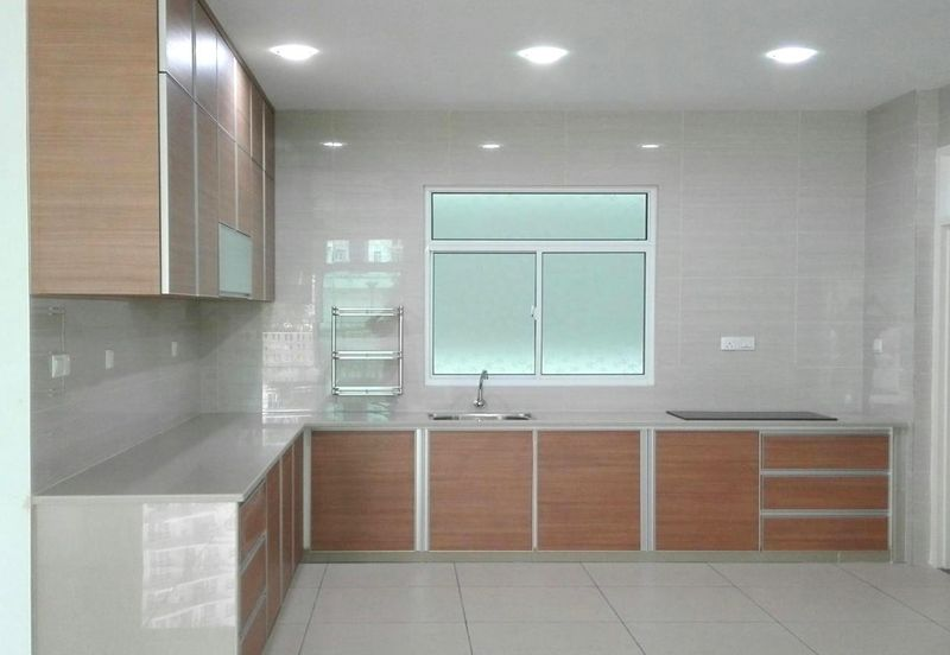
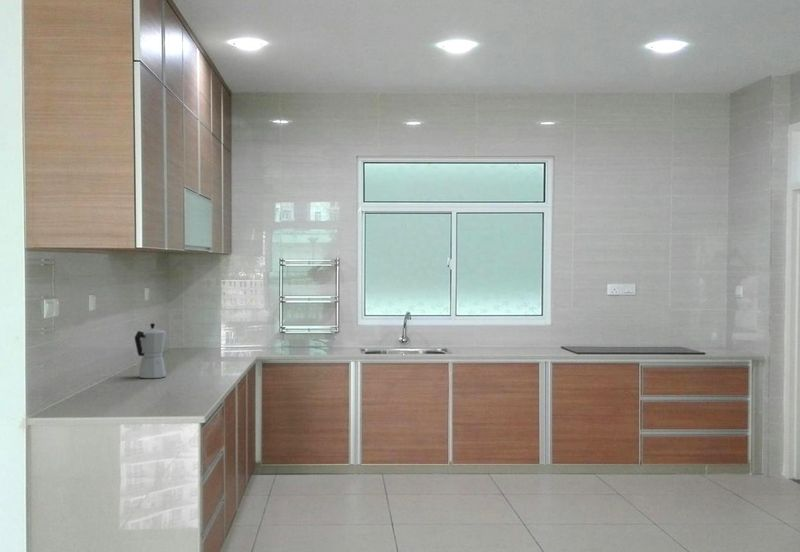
+ moka pot [134,322,167,379]
